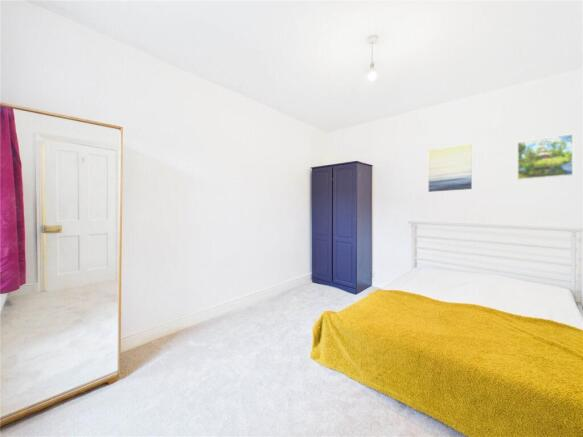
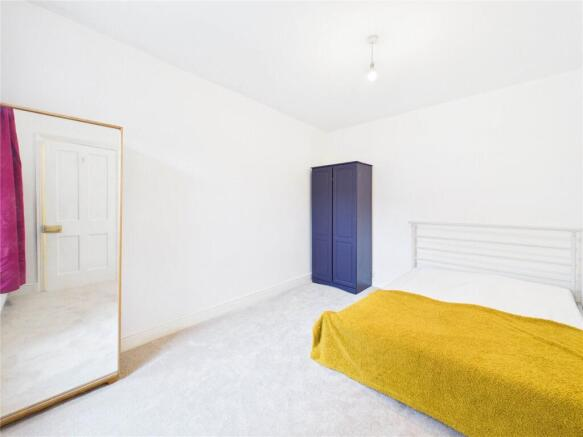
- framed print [516,133,574,181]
- wall art [428,143,473,193]
